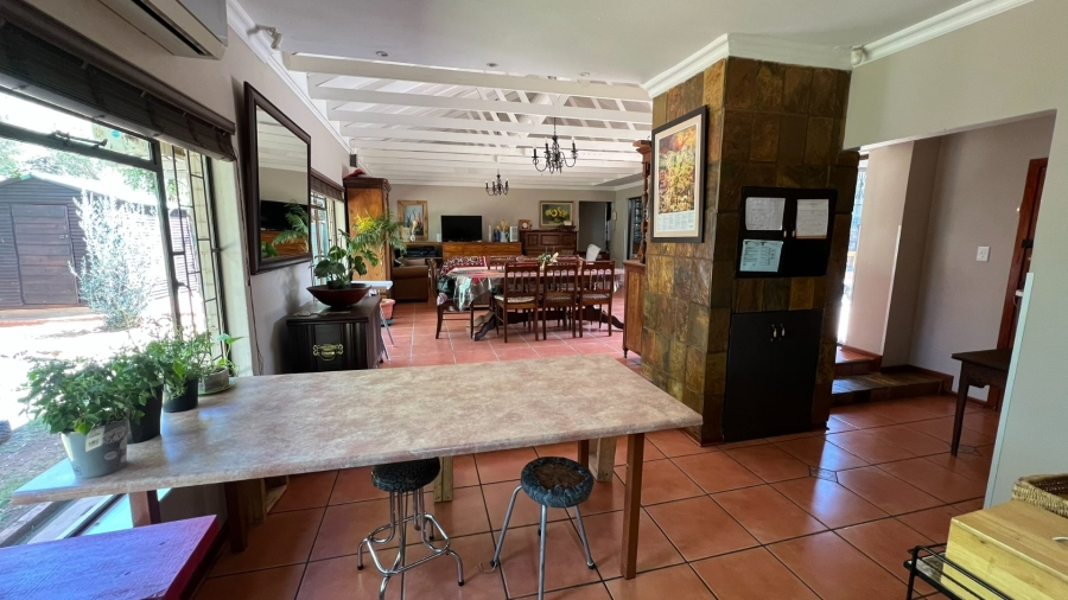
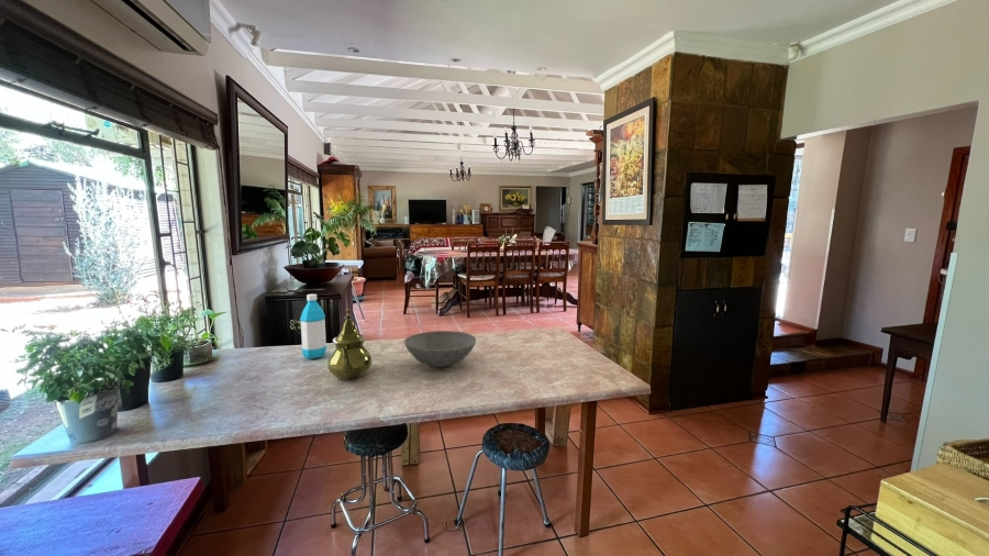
+ bowl [403,330,477,368]
+ teapot [326,308,374,381]
+ water bottle [299,293,327,360]
